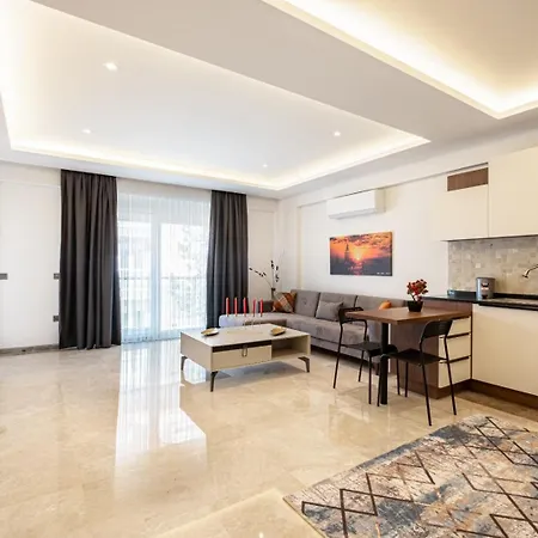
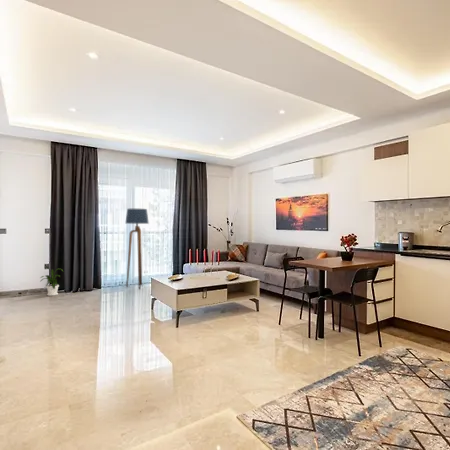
+ floor lamp [124,208,150,290]
+ house plant [39,266,64,297]
